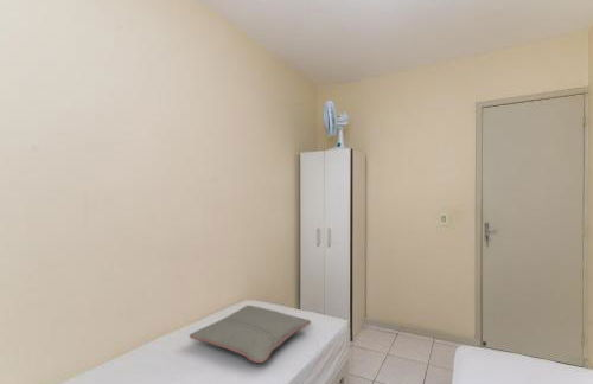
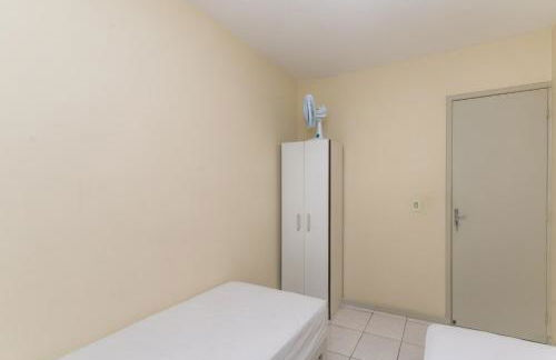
- pillow [189,305,312,364]
